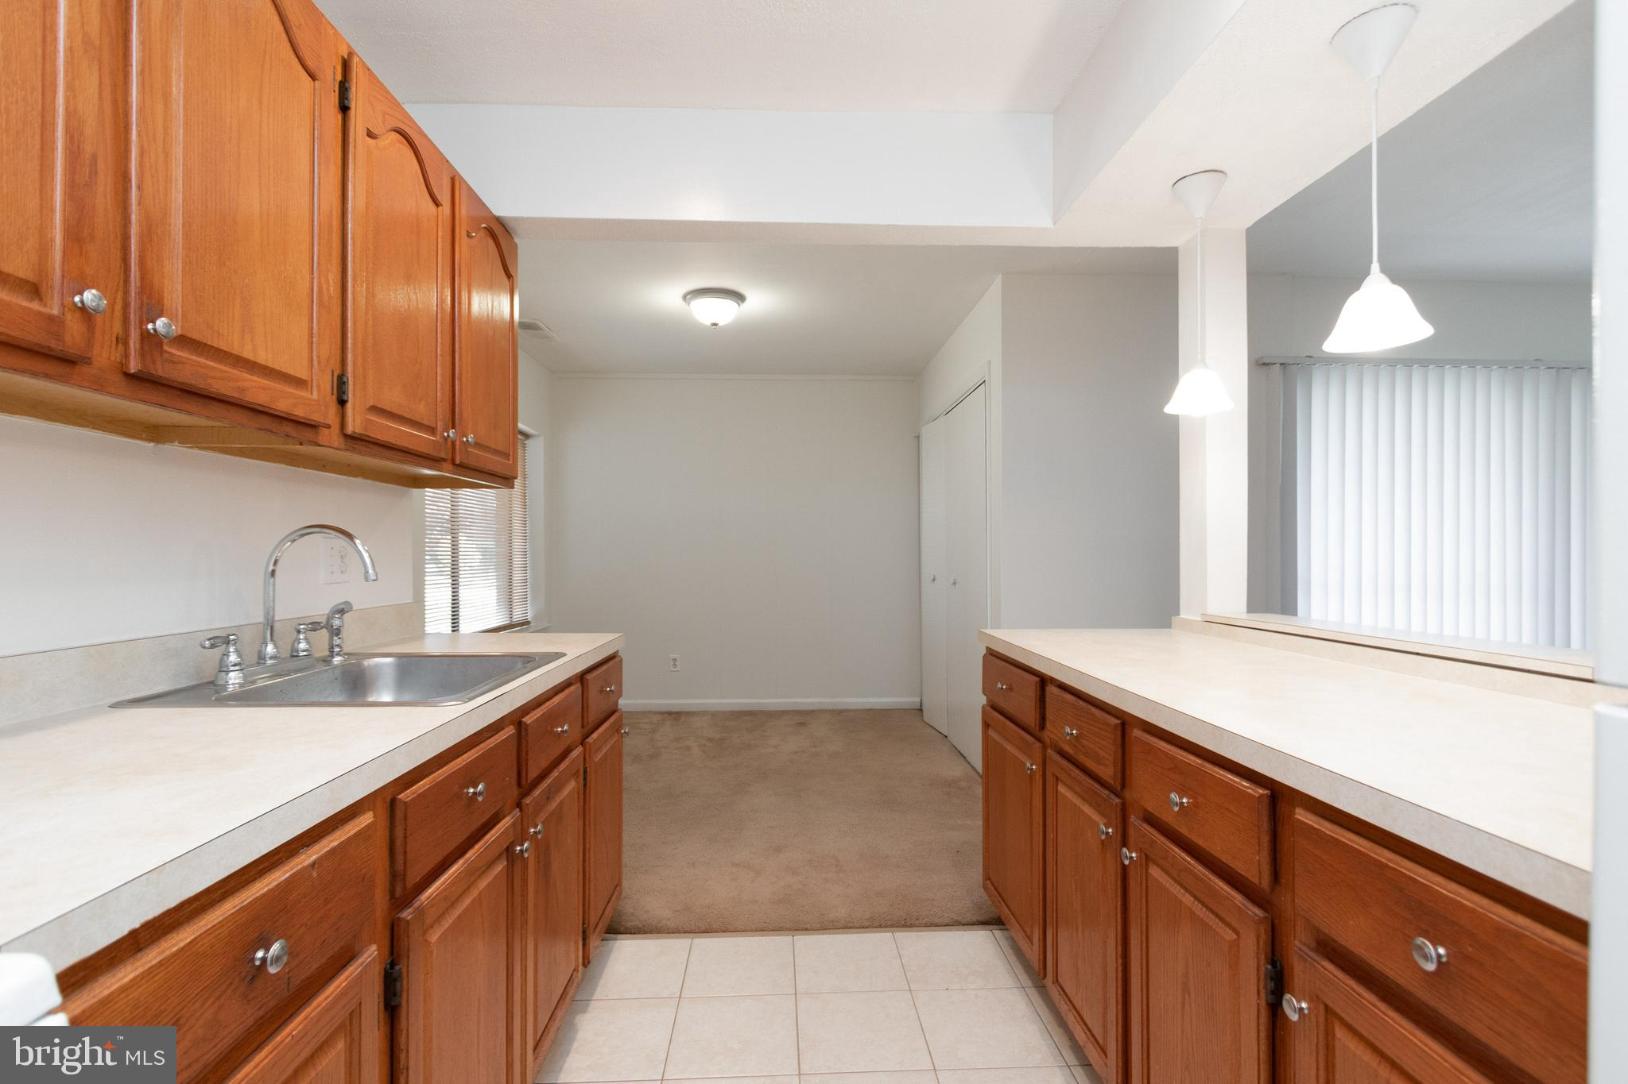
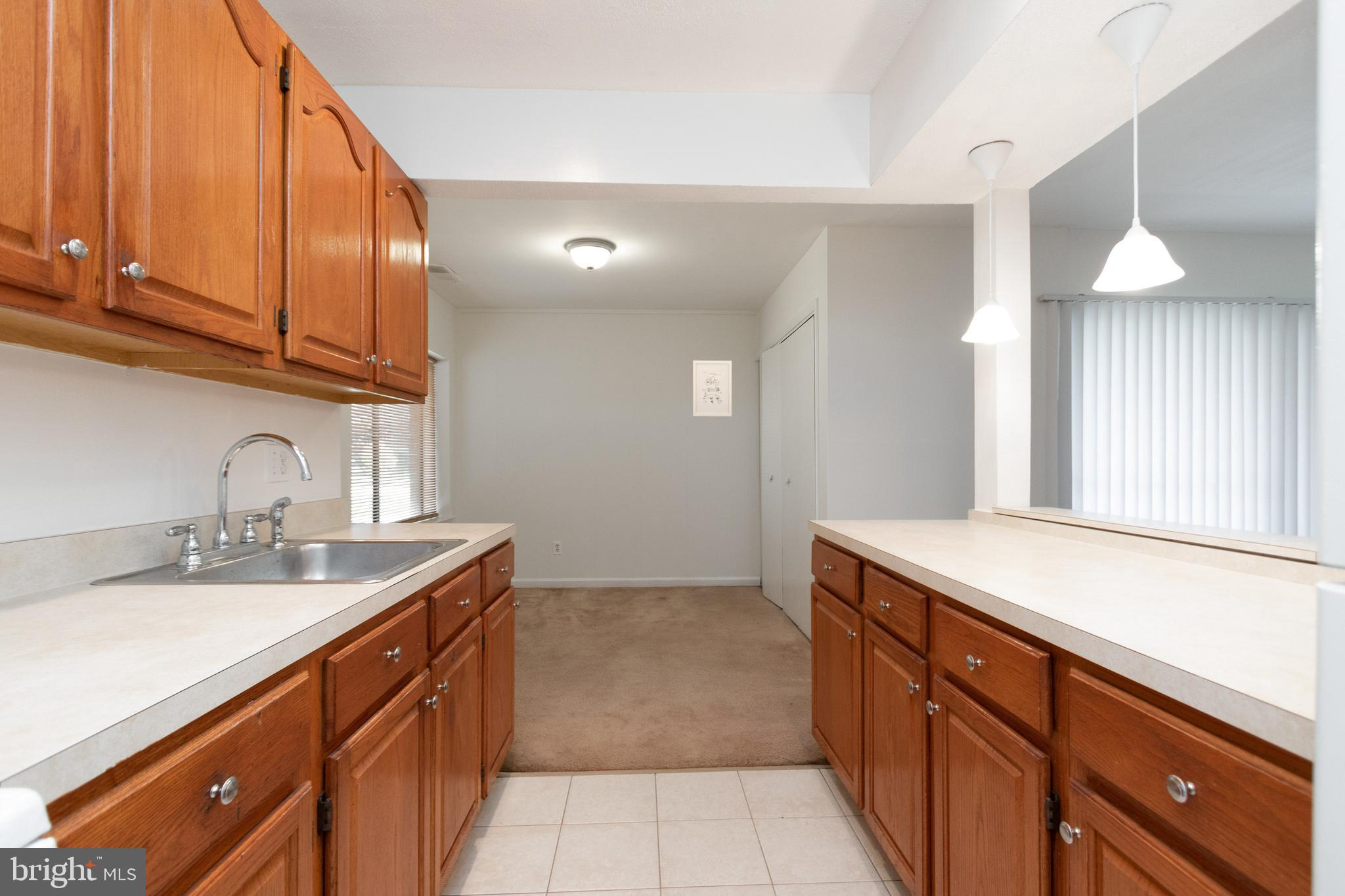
+ wall art [692,360,732,417]
